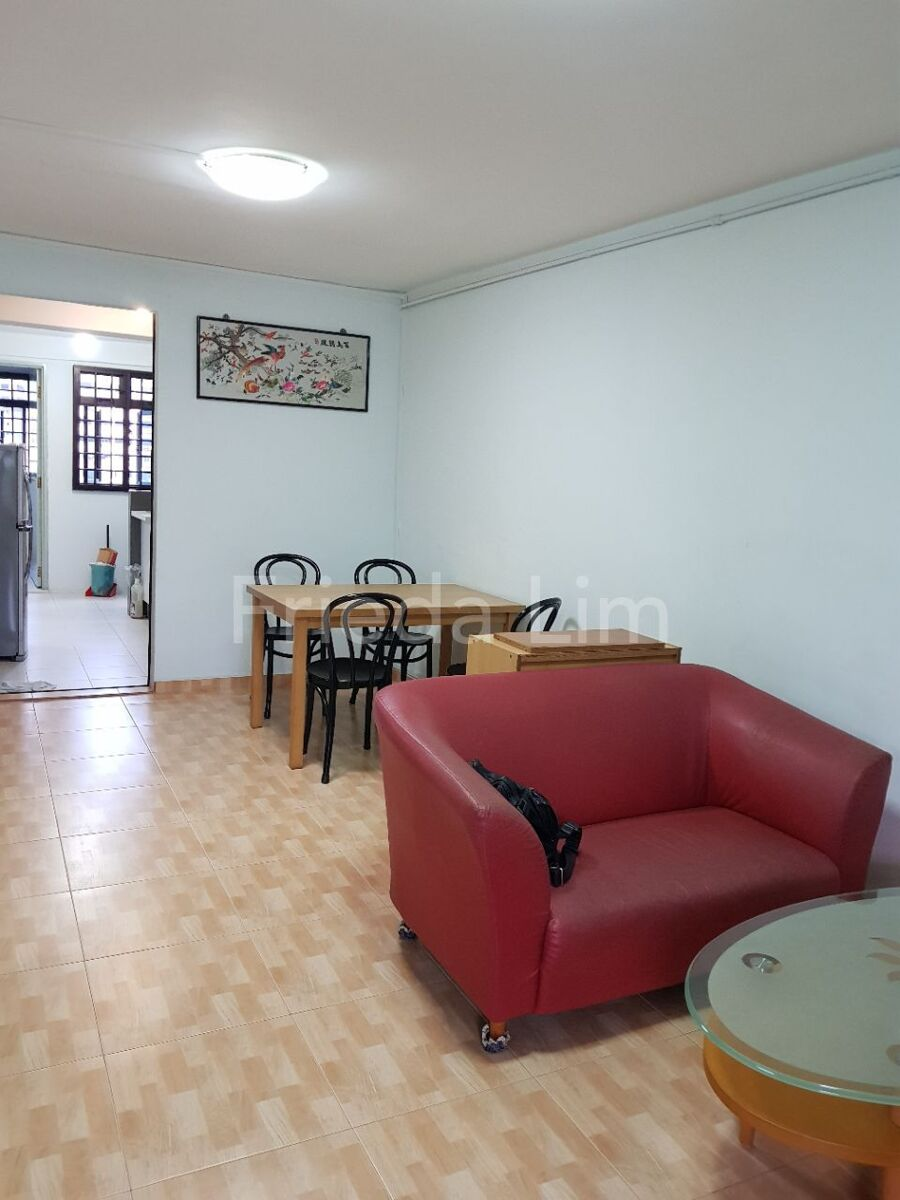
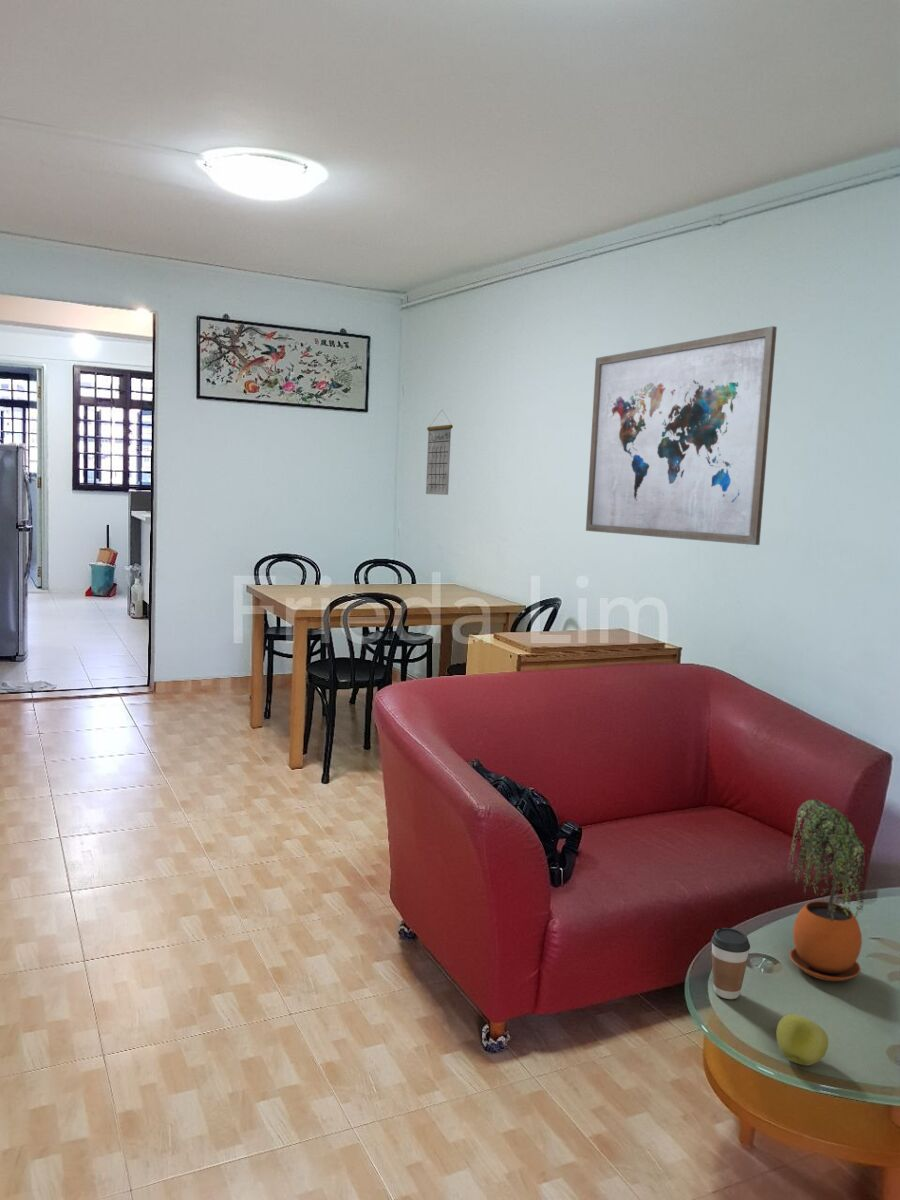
+ apple [775,1013,829,1067]
+ coffee cup [710,927,751,1000]
+ calendar [425,409,454,496]
+ potted plant [787,798,866,982]
+ wall art [585,325,778,546]
